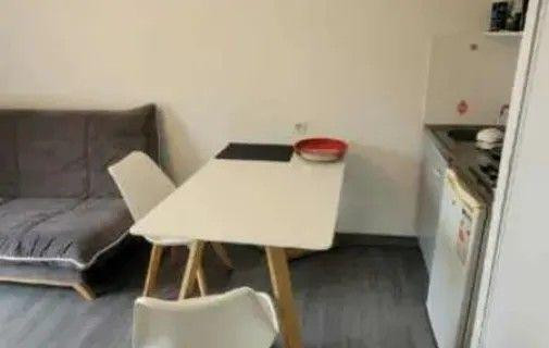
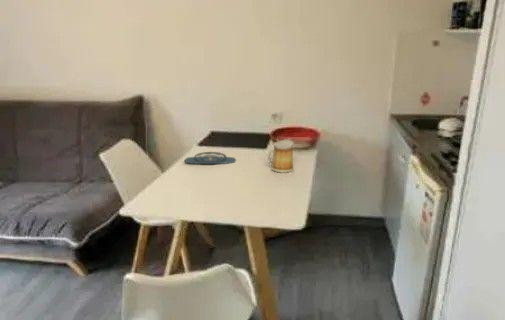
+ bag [184,145,237,165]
+ mug [267,139,294,174]
